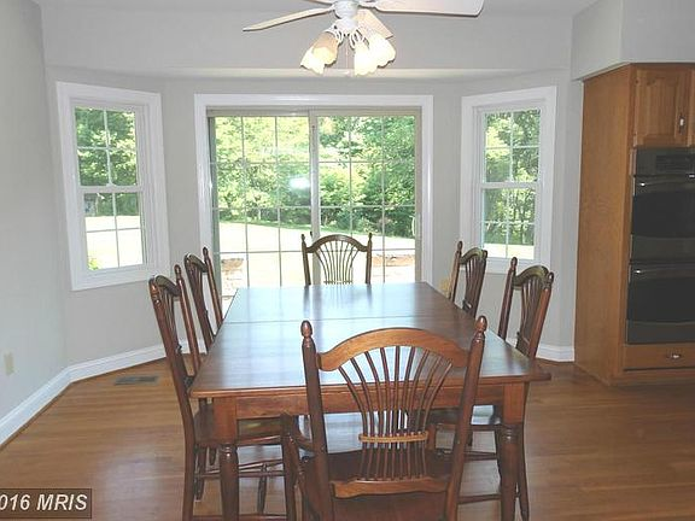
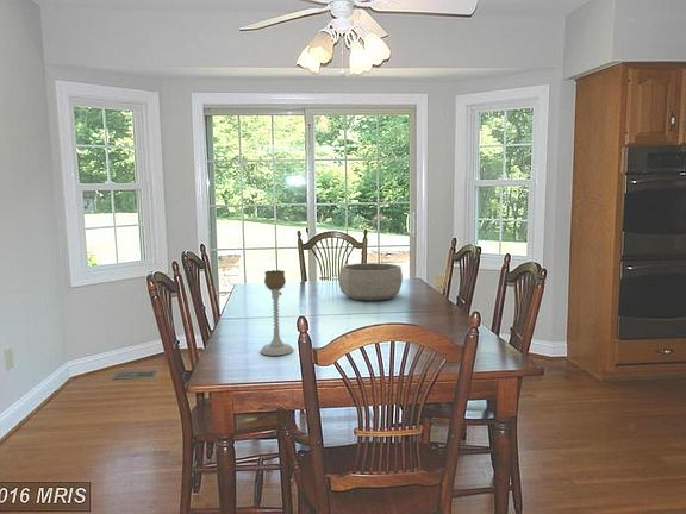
+ decorative bowl [337,262,404,301]
+ candle holder [260,269,294,357]
